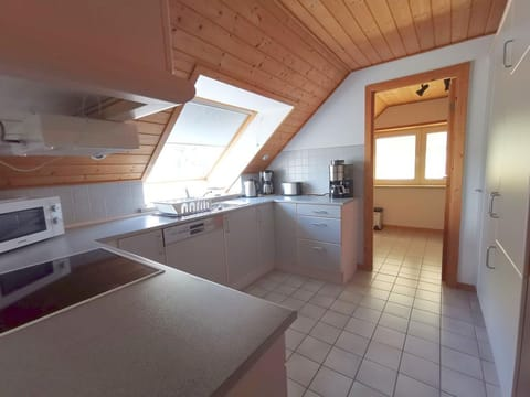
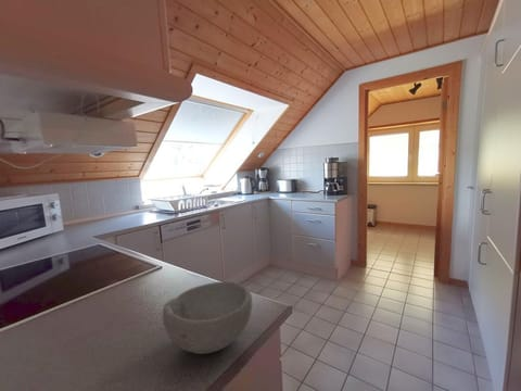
+ bowl [161,280,253,355]
